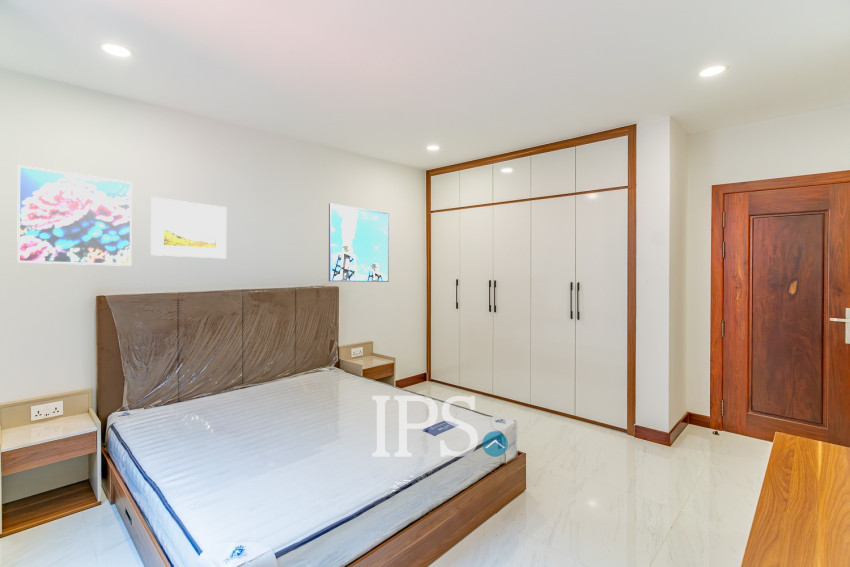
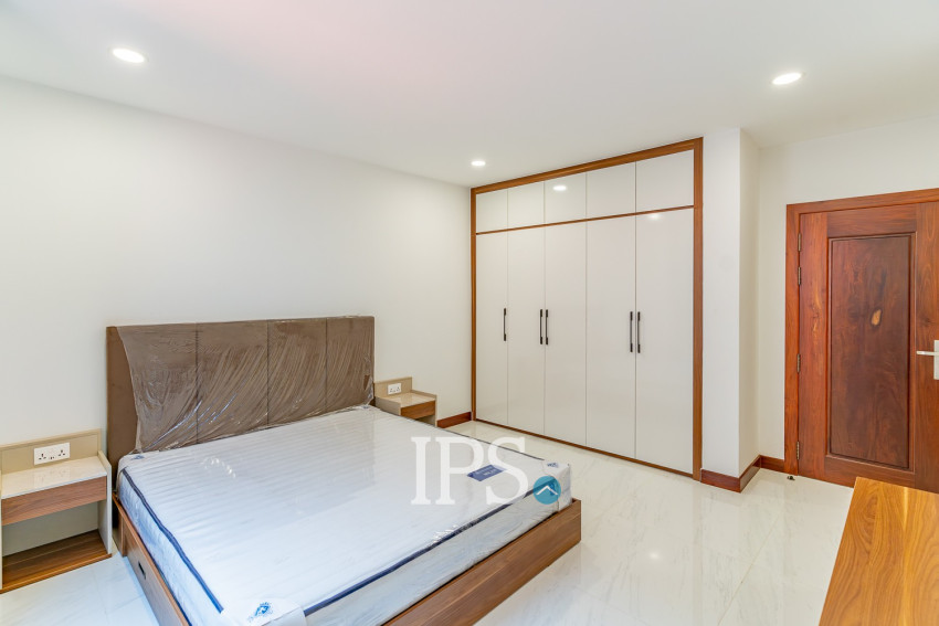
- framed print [150,196,227,259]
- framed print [16,164,133,267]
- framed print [328,202,390,283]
